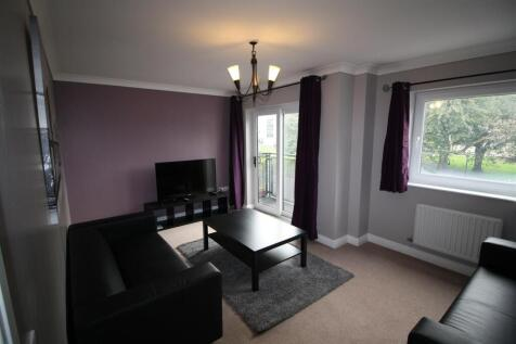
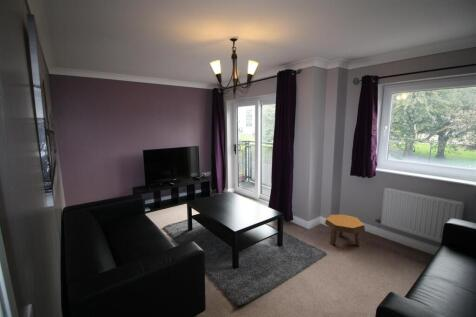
+ footstool [324,214,366,247]
